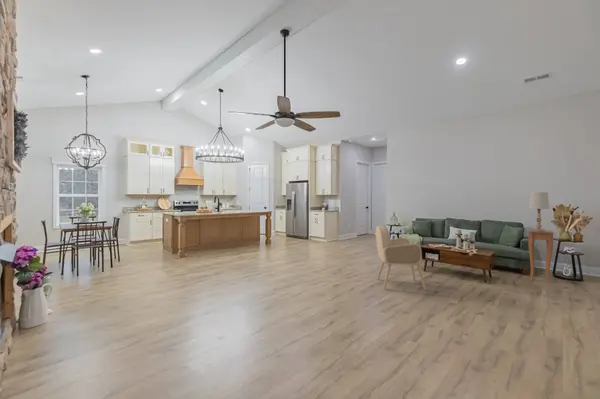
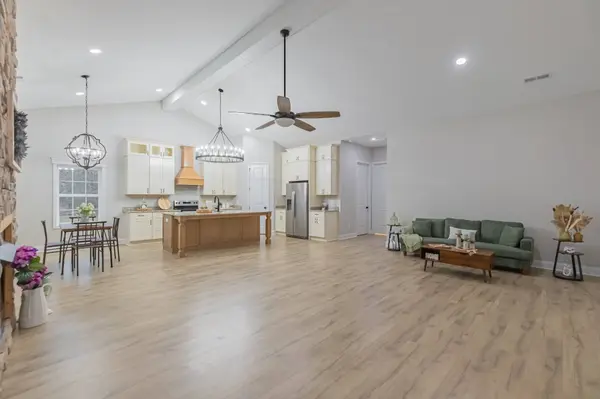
- side table [527,229,555,283]
- armchair [375,224,427,292]
- table lamp [528,191,550,232]
